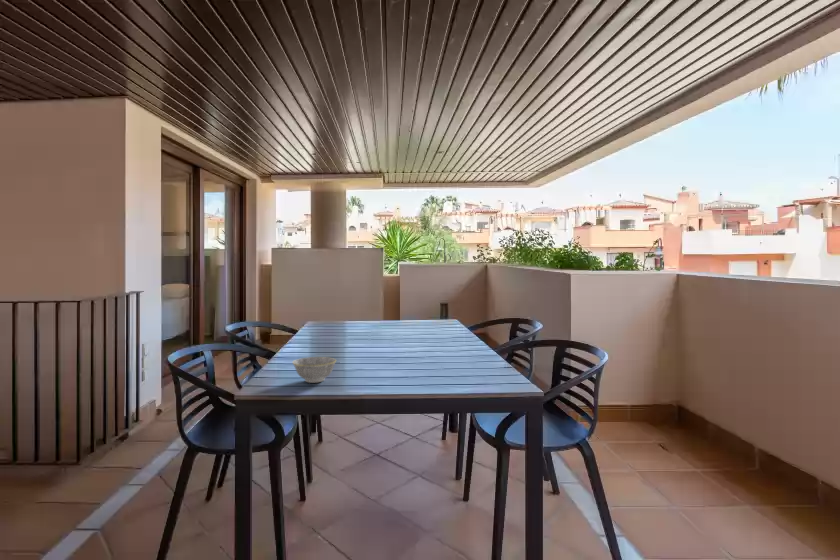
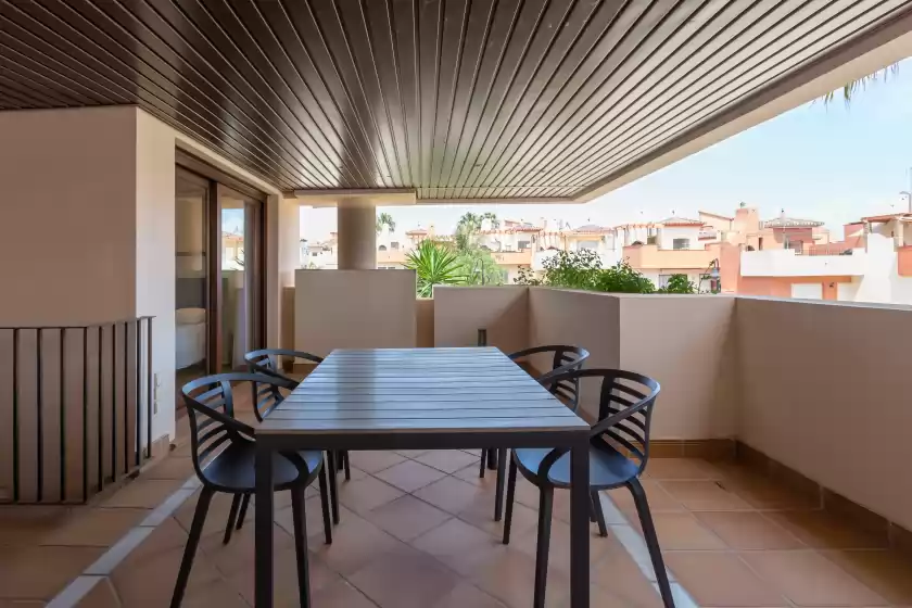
- bowl [291,356,337,384]
